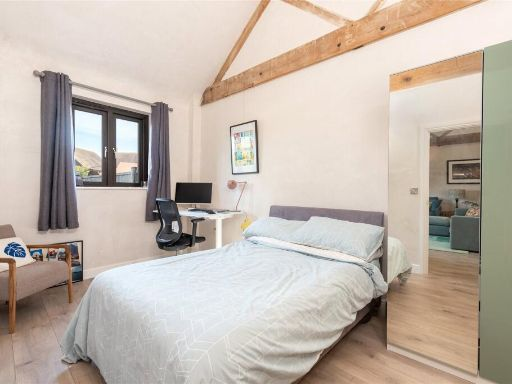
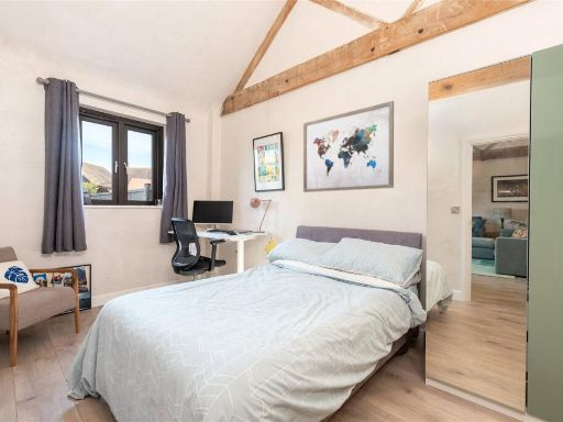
+ wall art [302,100,395,193]
